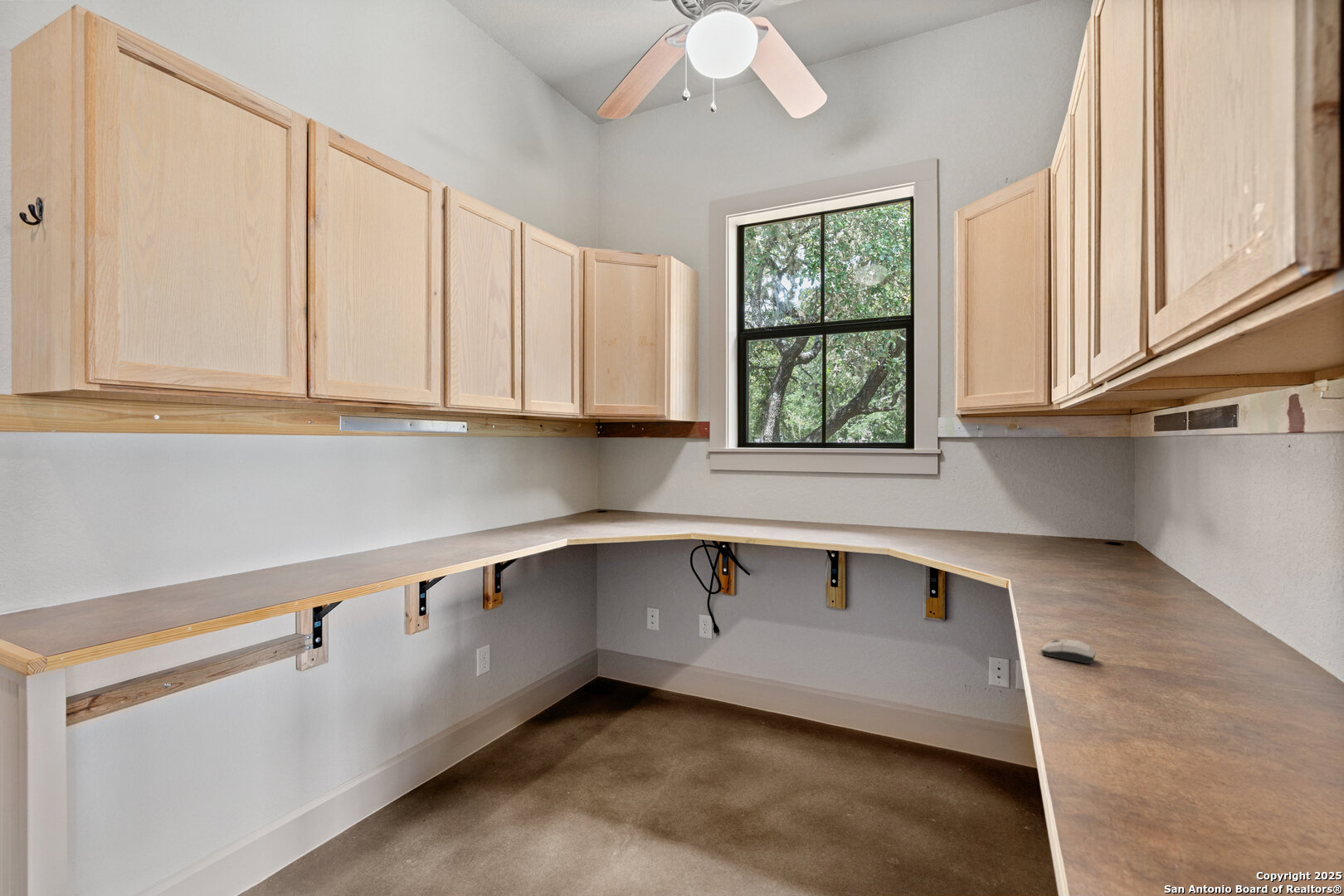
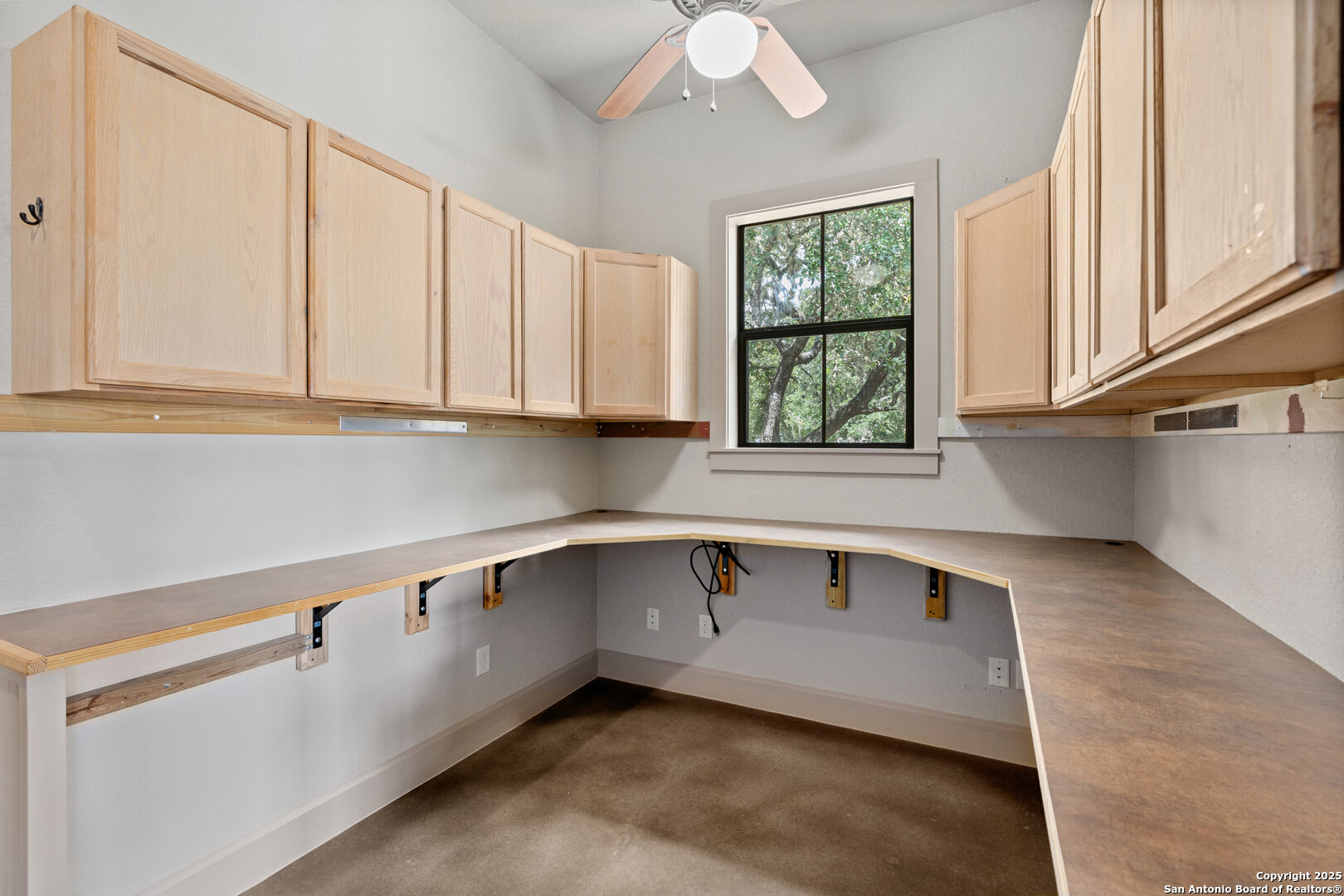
- computer mouse [1040,638,1097,665]
